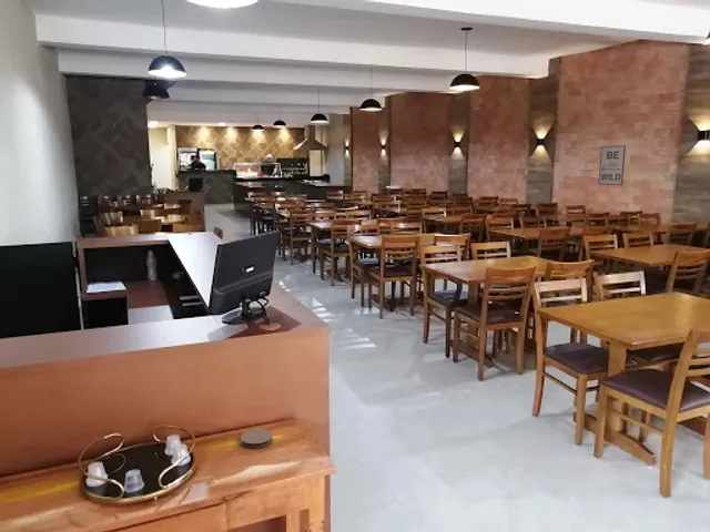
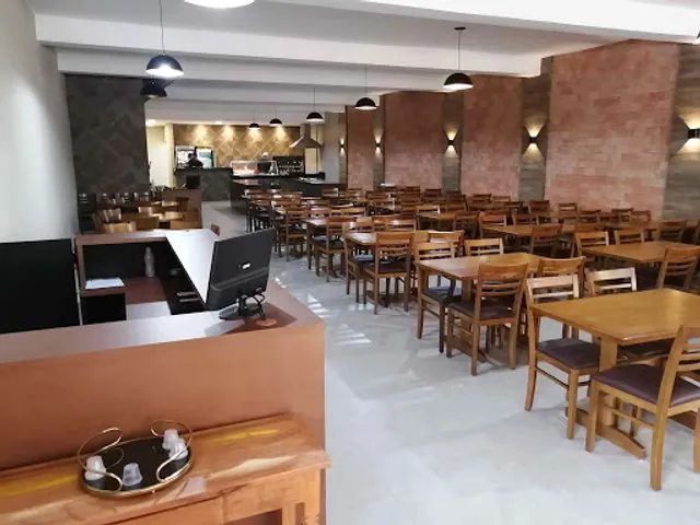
- coaster [240,428,274,449]
- wall art [598,144,627,186]
